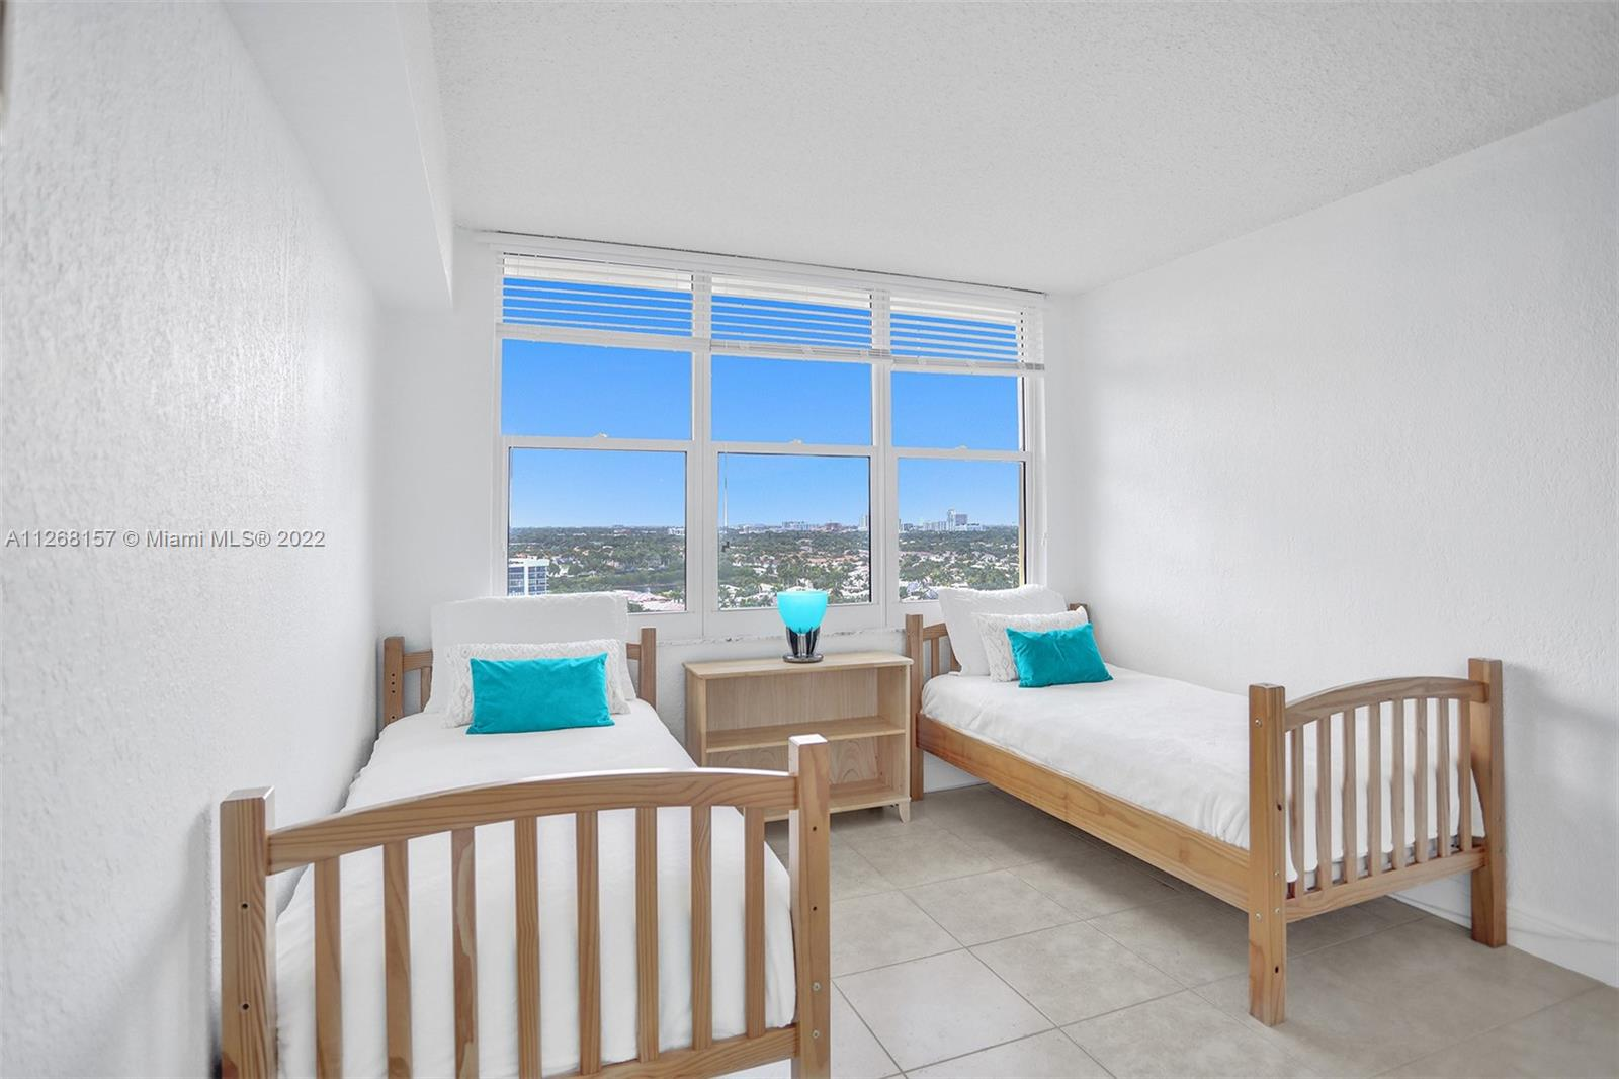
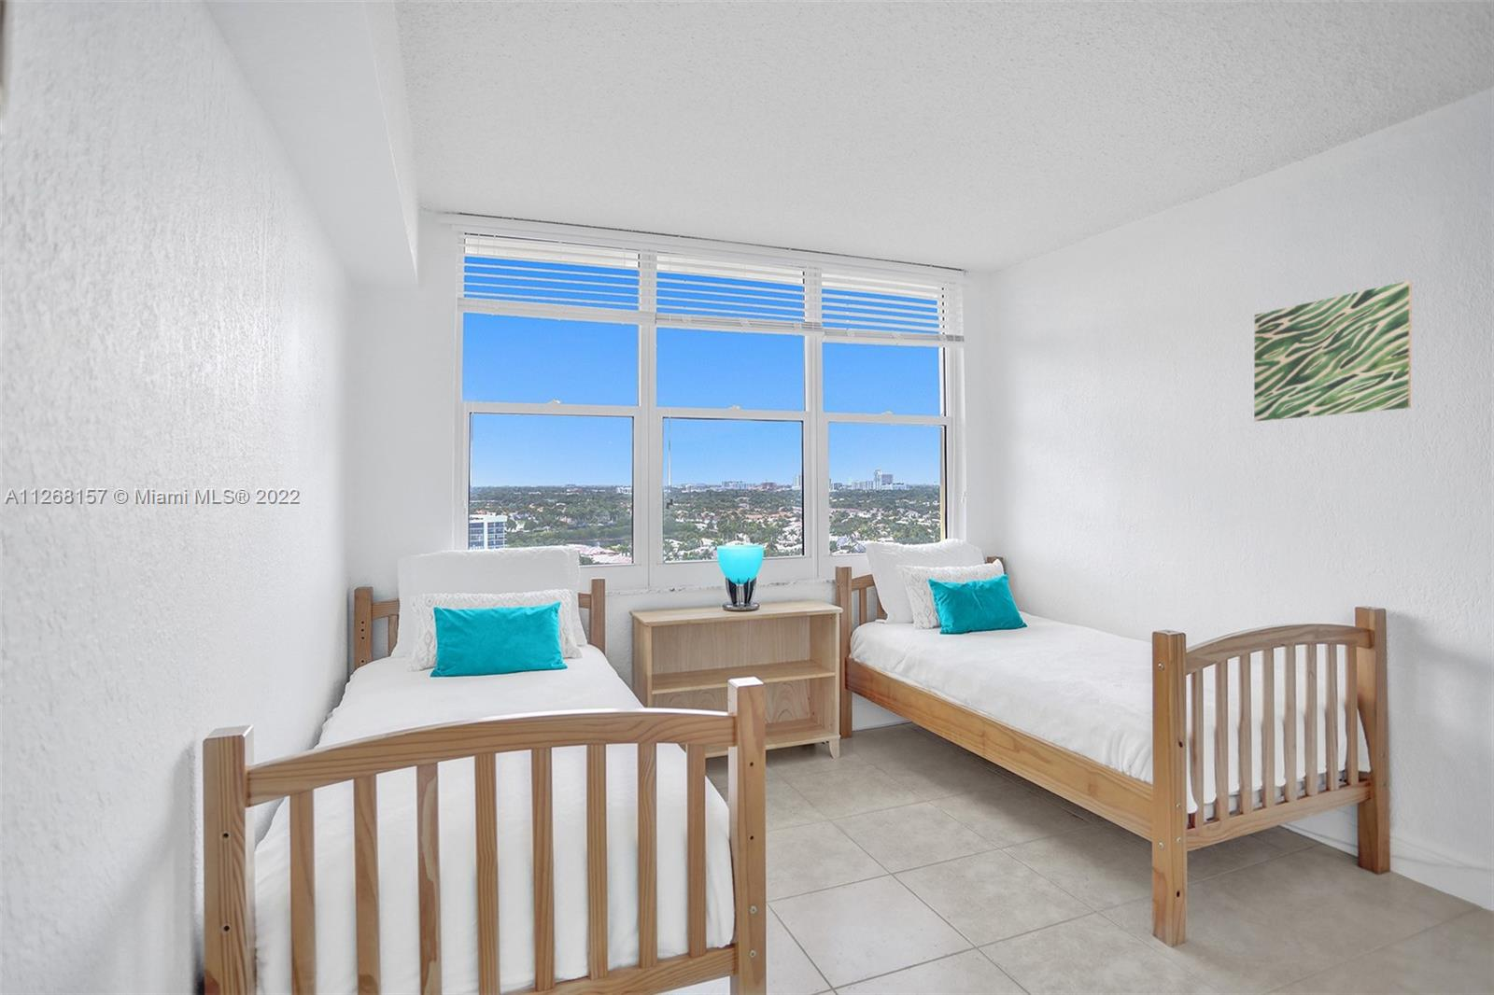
+ wall art [1253,280,1413,422]
